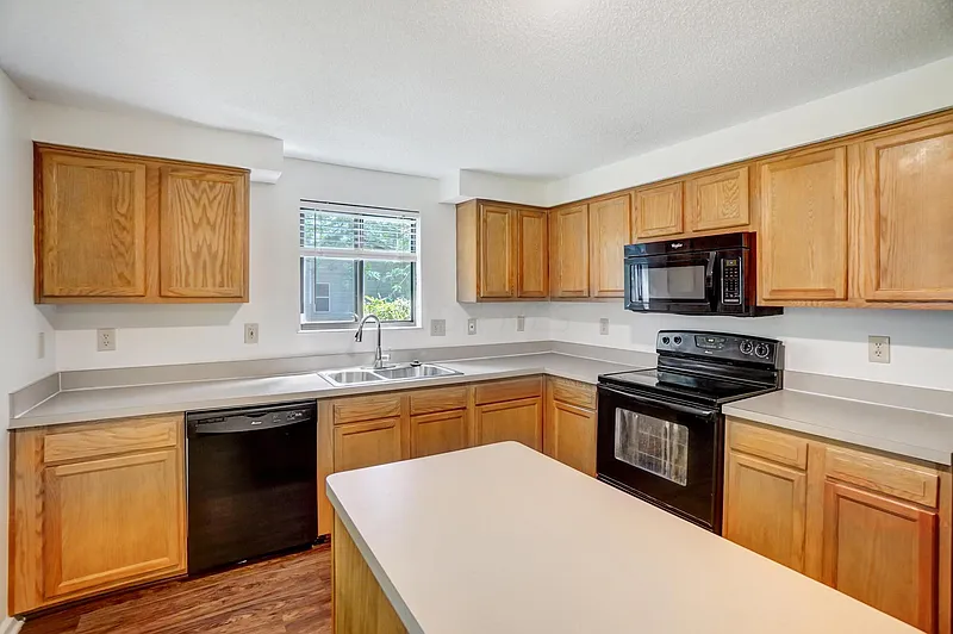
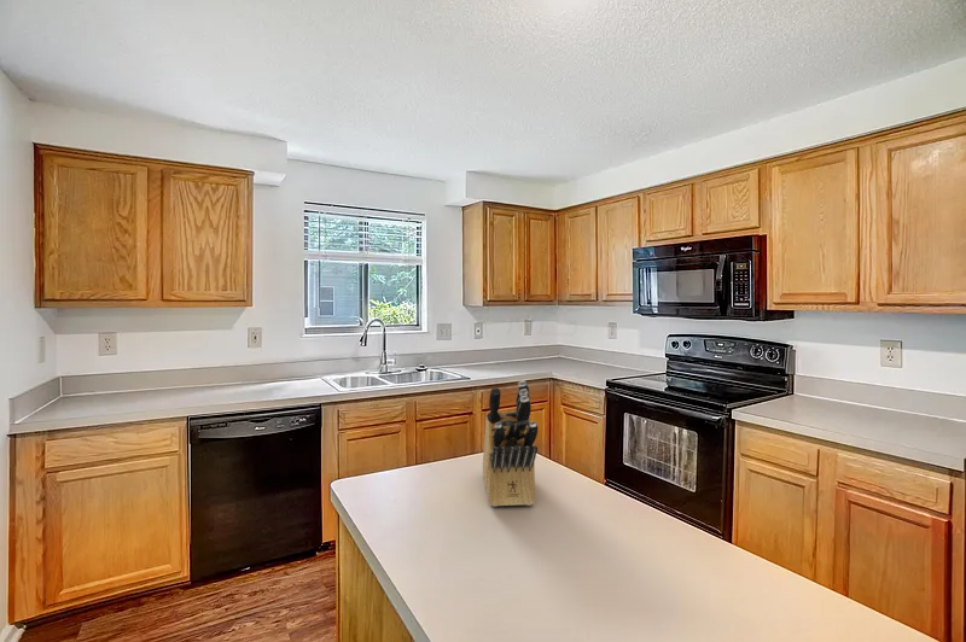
+ knife block [482,379,539,508]
